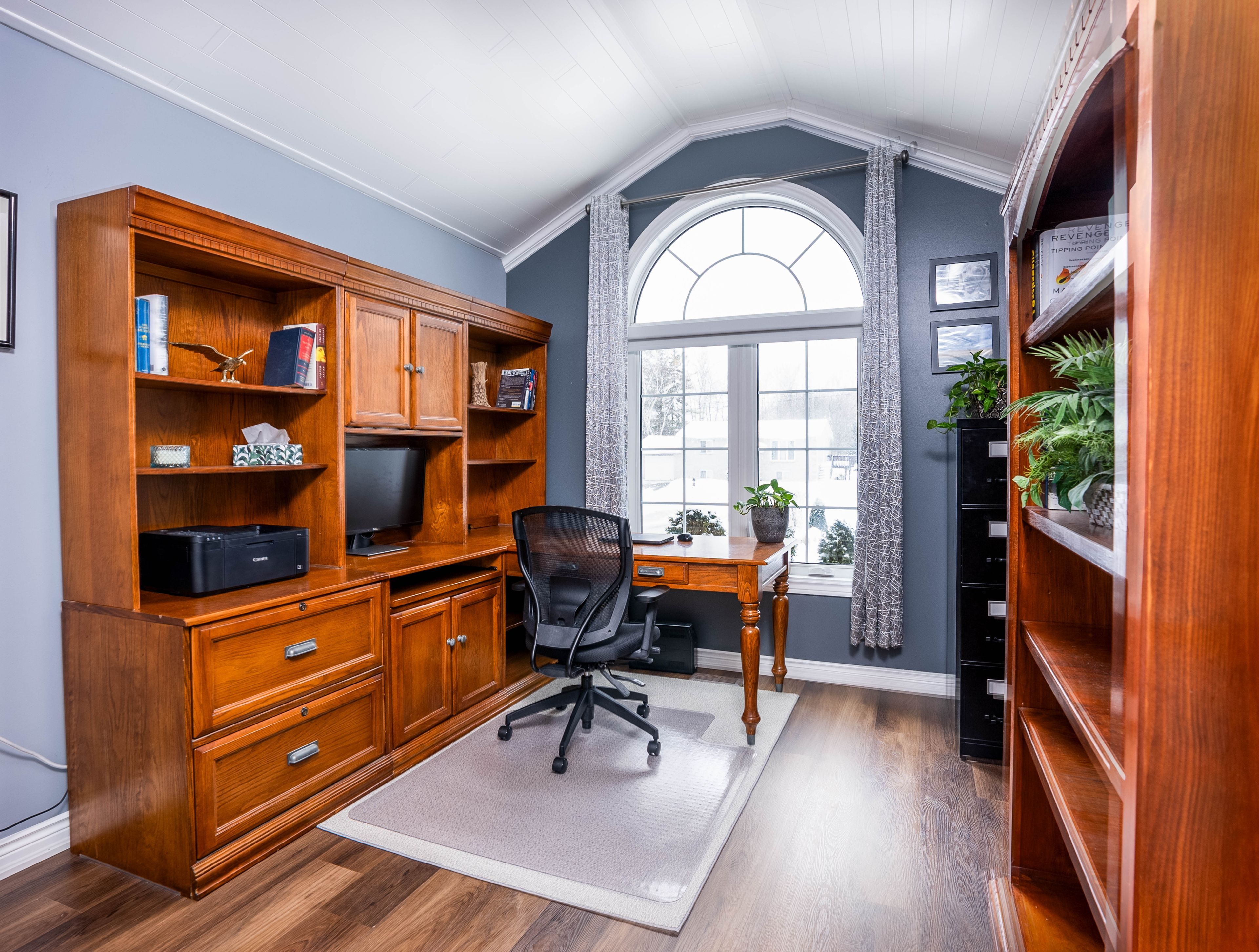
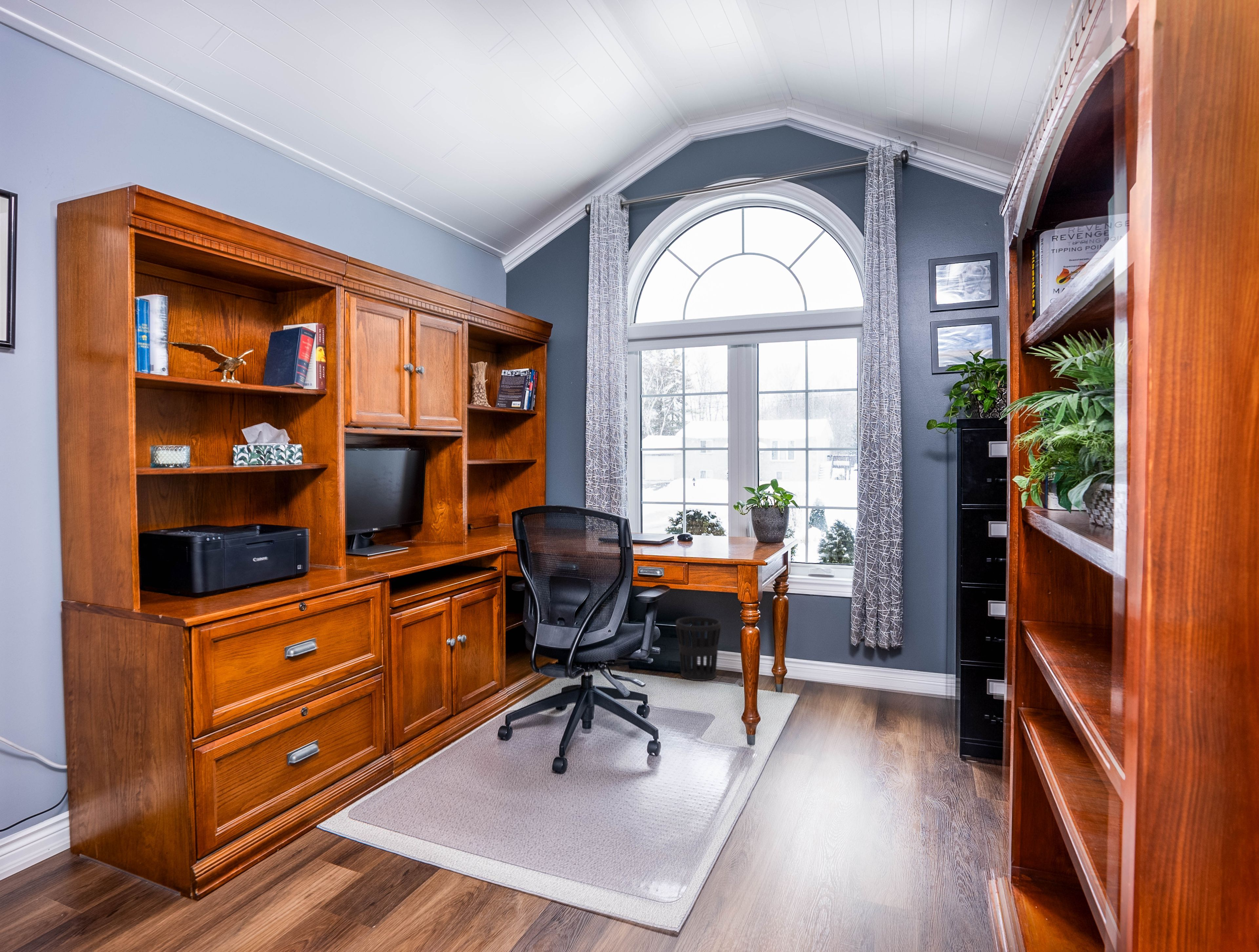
+ wastebasket [675,616,722,681]
